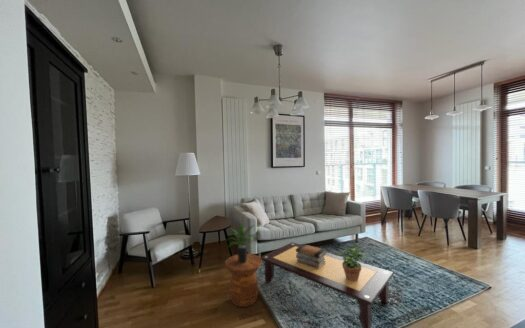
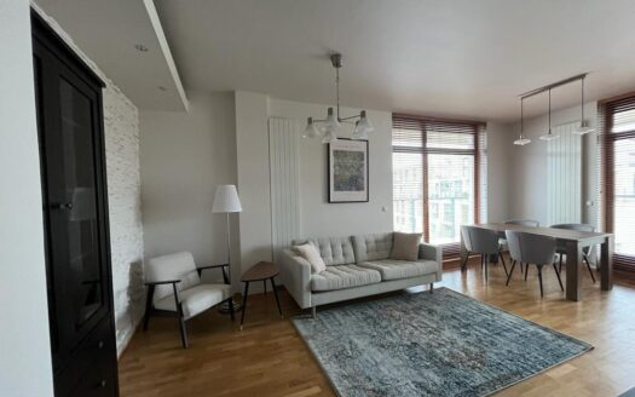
- potted plant [335,242,366,281]
- side table [224,253,263,308]
- coffee table [260,241,394,328]
- potted plant [227,223,258,263]
- book stack [296,243,327,269]
